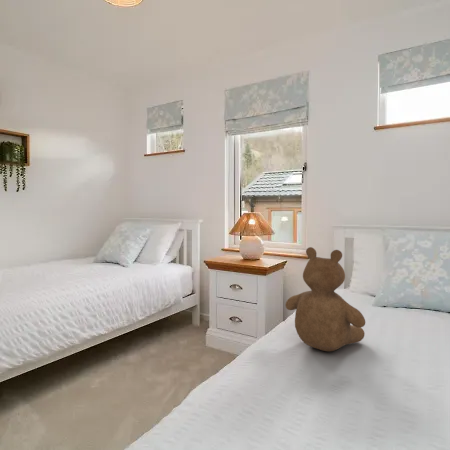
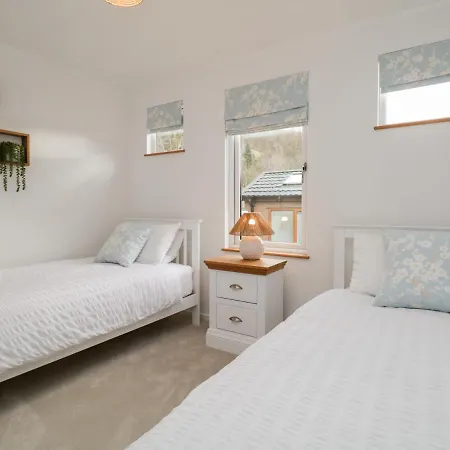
- teddy bear [285,246,366,352]
